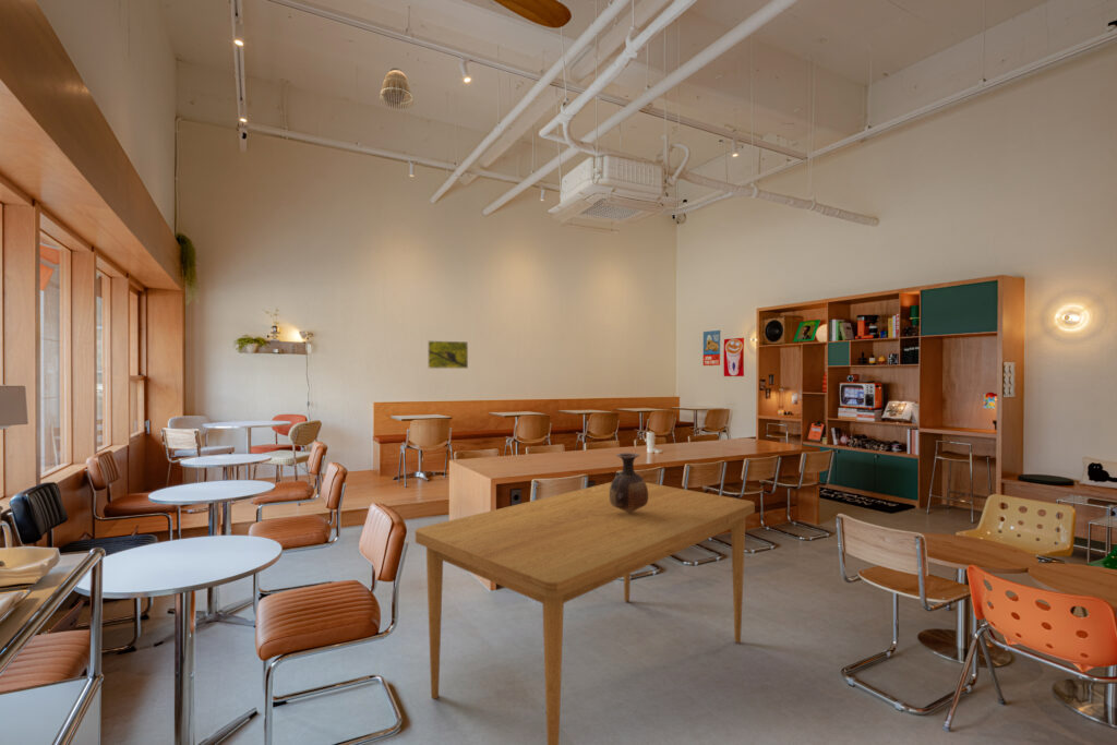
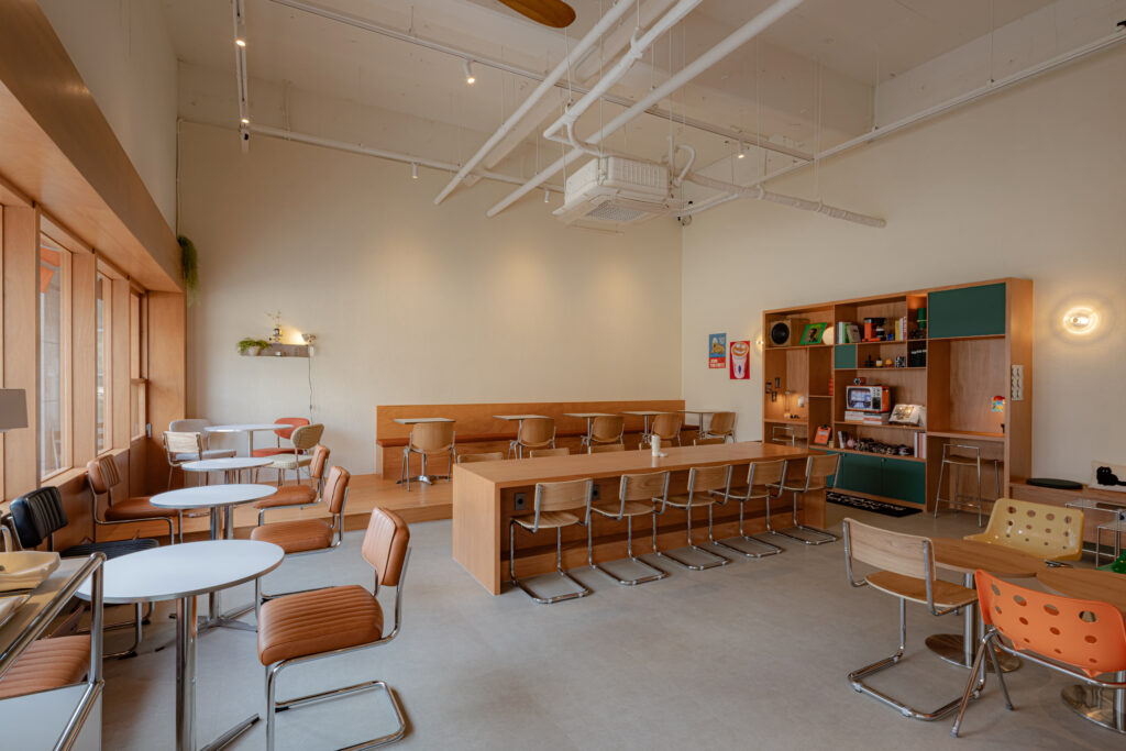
- lamp shade [379,67,415,110]
- dining table [415,481,756,745]
- vase [610,452,648,513]
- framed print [427,339,469,370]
